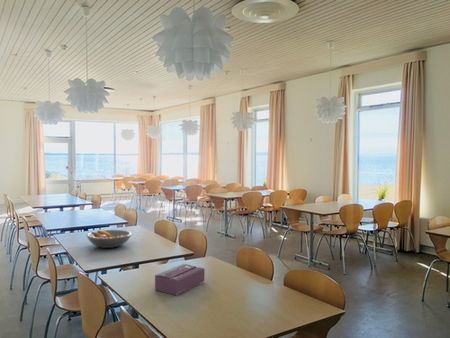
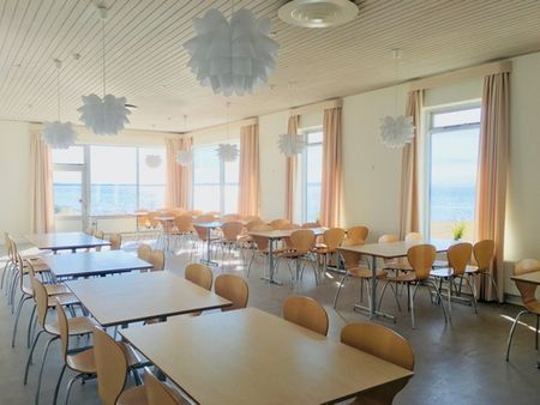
- tissue box [154,263,206,296]
- fruit bowl [85,229,133,249]
